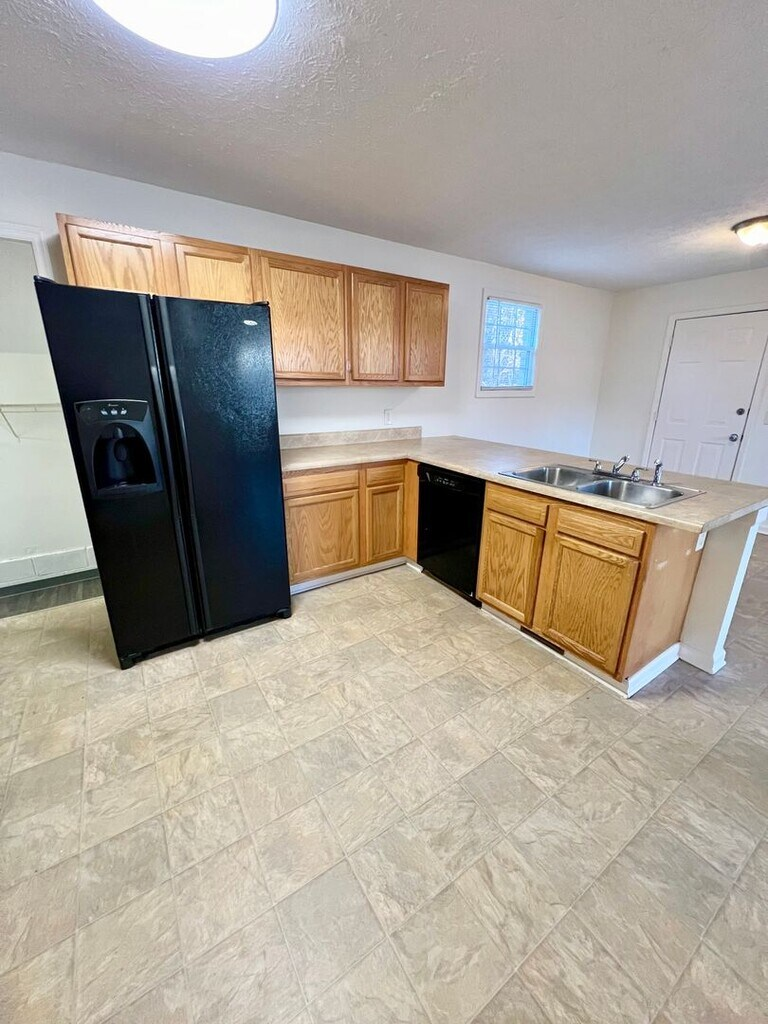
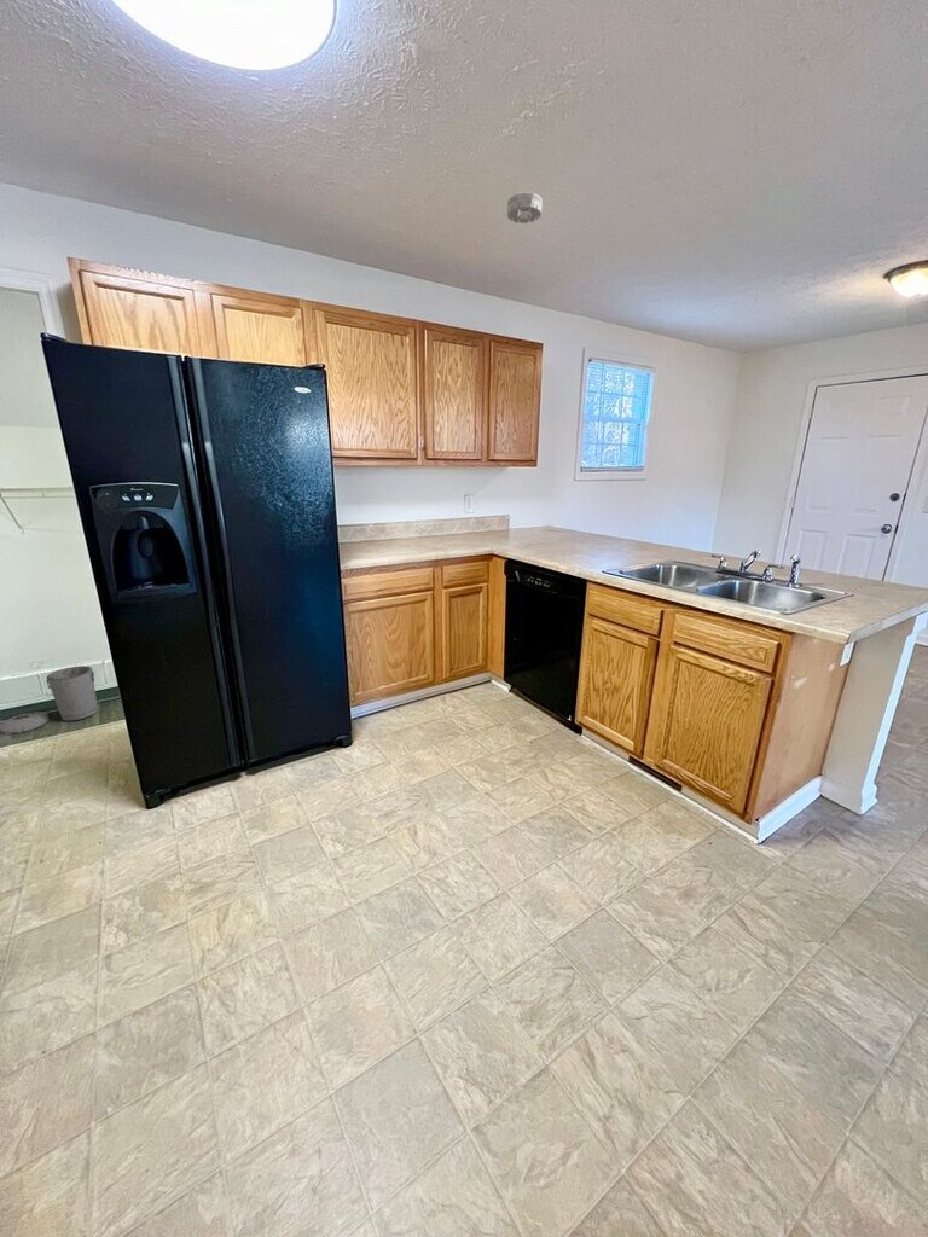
+ smoke detector [506,191,544,225]
+ trash can [0,664,99,736]
